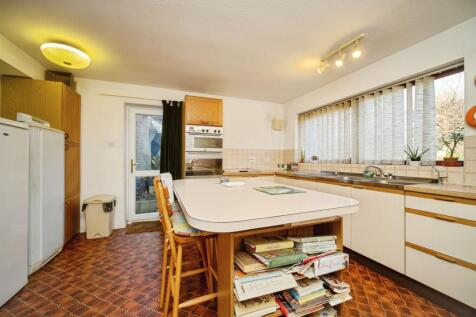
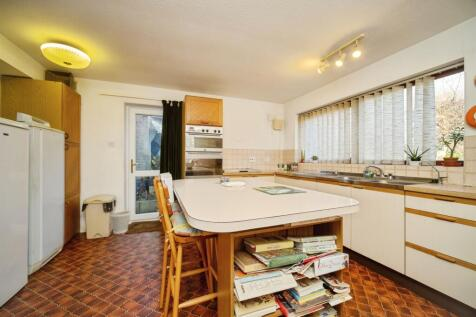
+ wastebasket [110,209,132,235]
